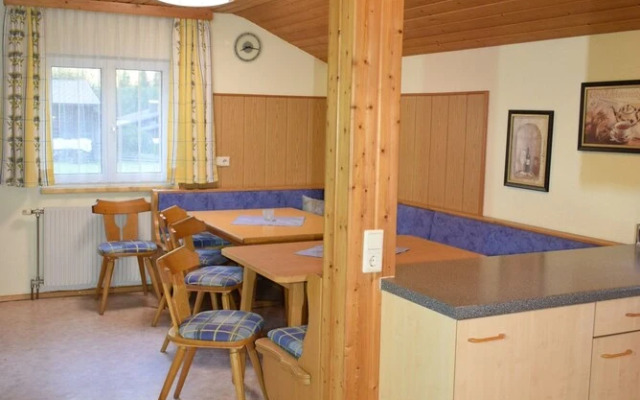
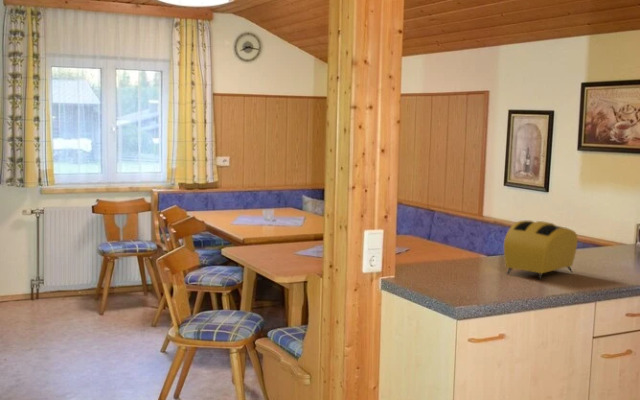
+ toaster [503,219,579,281]
